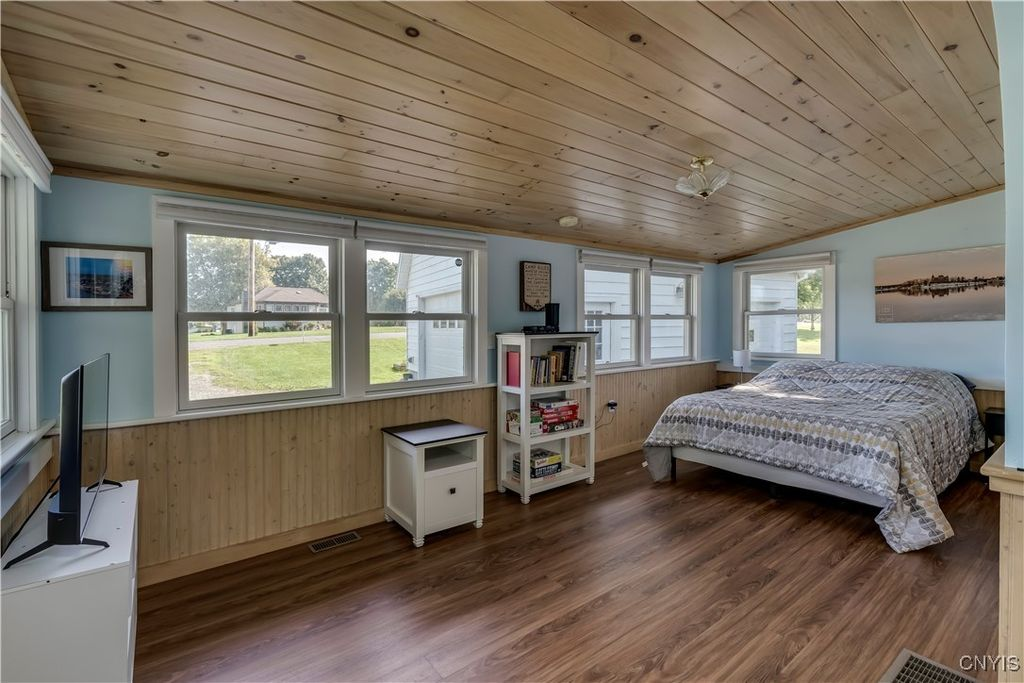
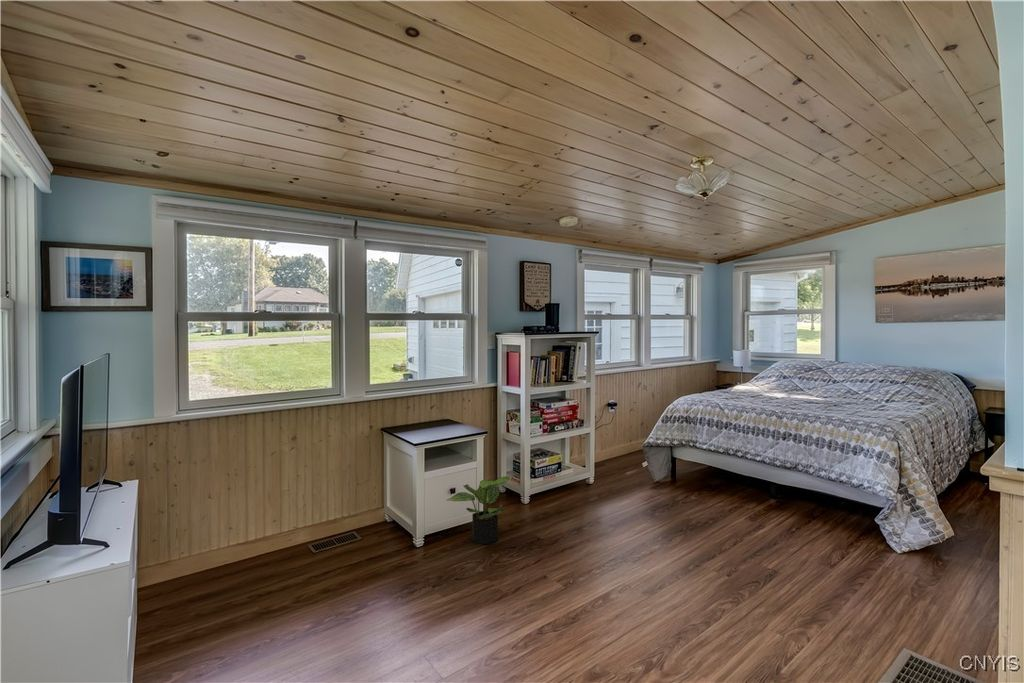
+ potted plant [446,475,513,545]
